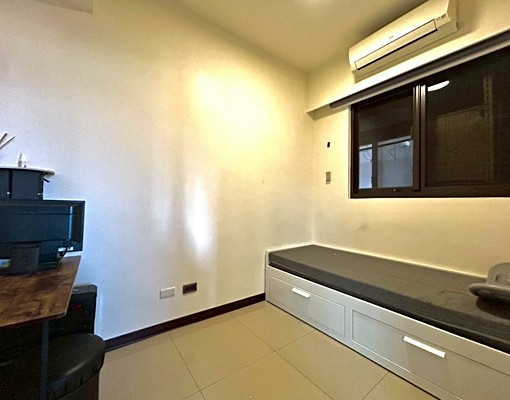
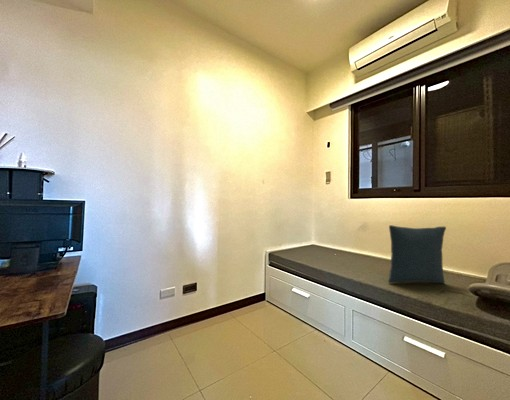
+ pillow [387,224,447,285]
